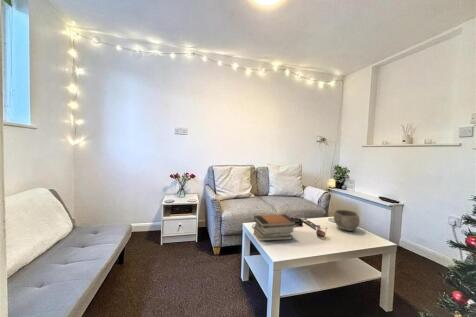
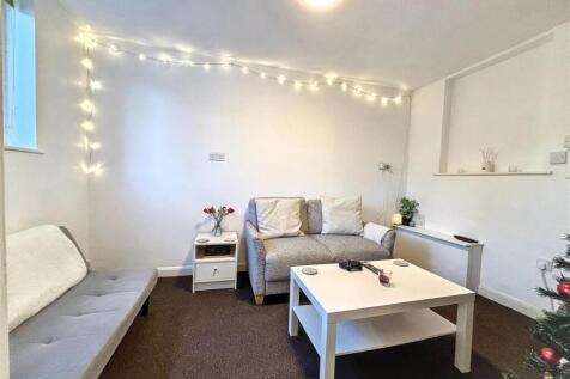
- book stack [253,213,297,242]
- bowl [333,209,360,232]
